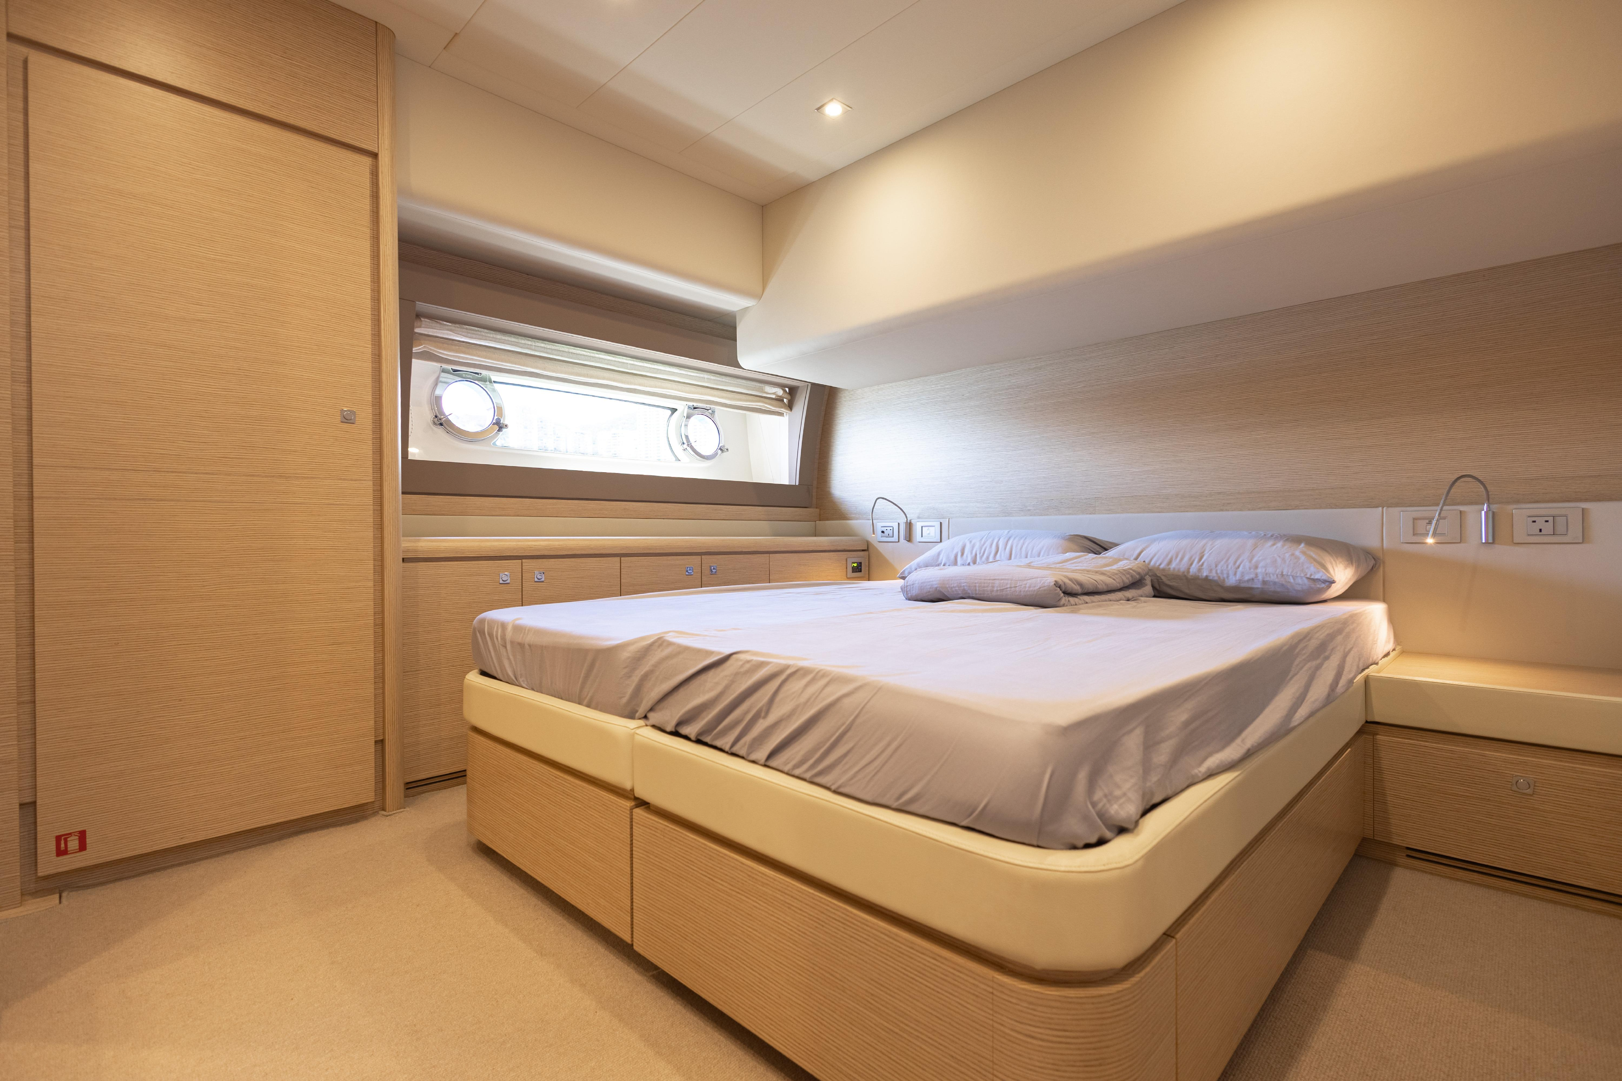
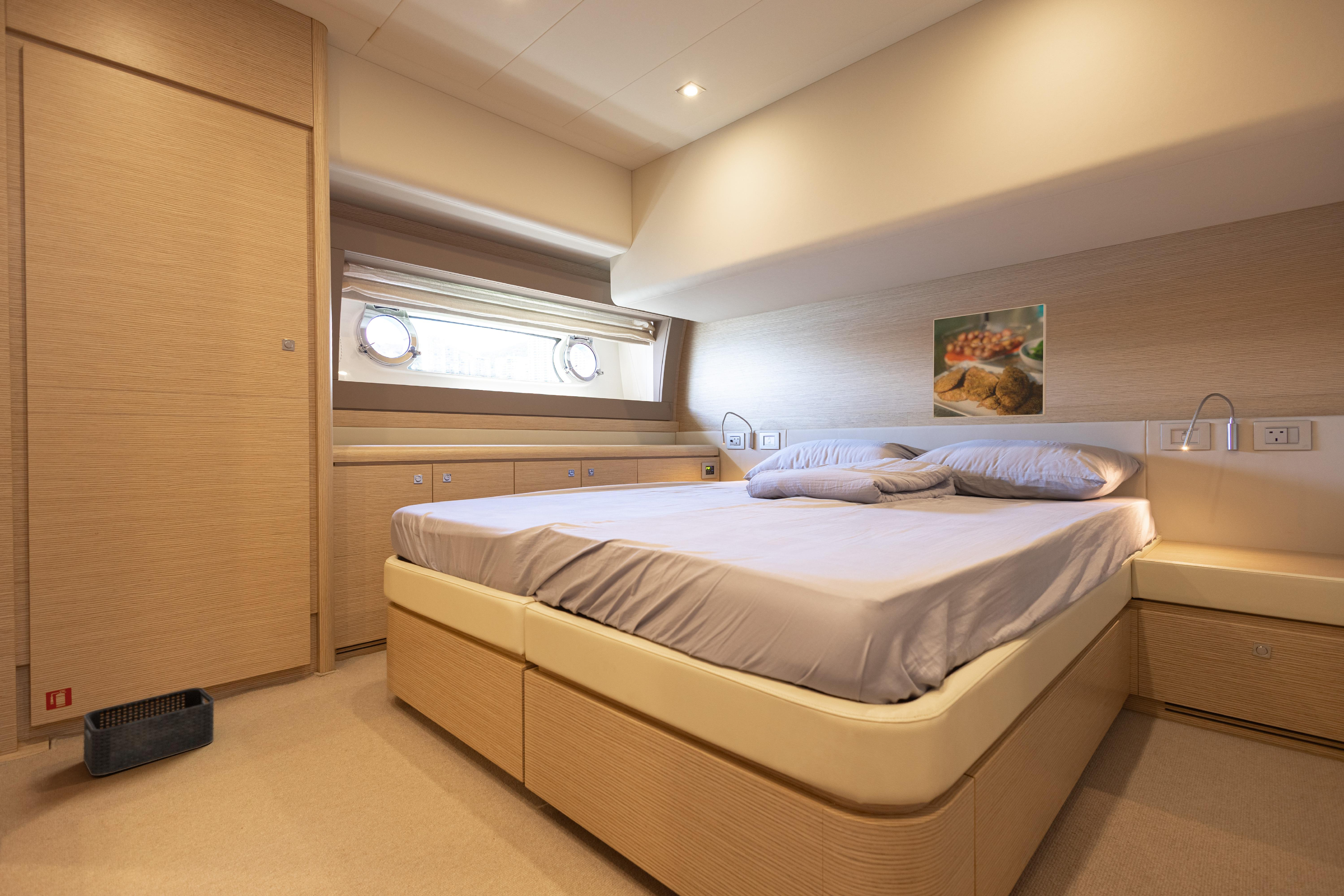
+ storage bin [83,687,214,776]
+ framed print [933,303,1047,419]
